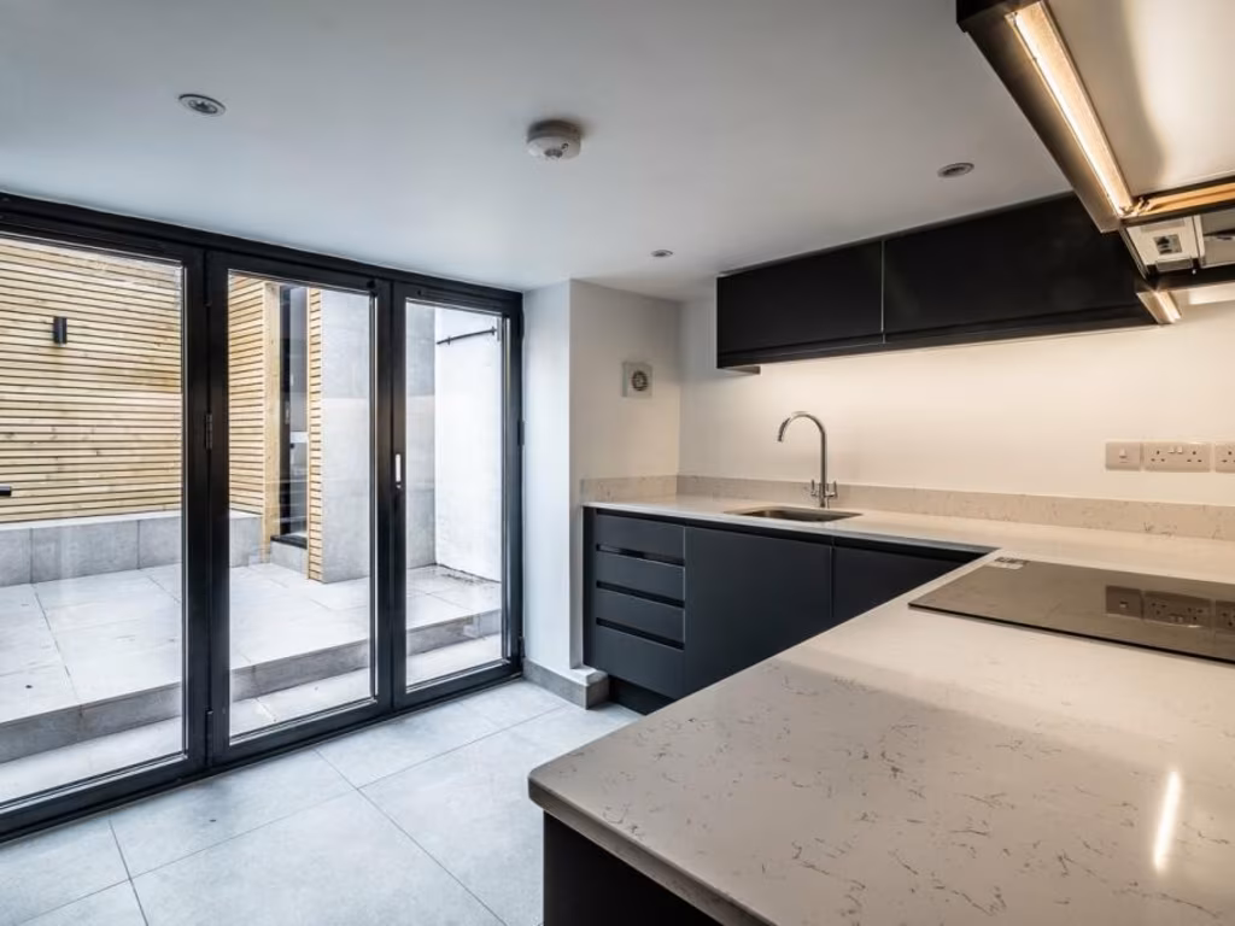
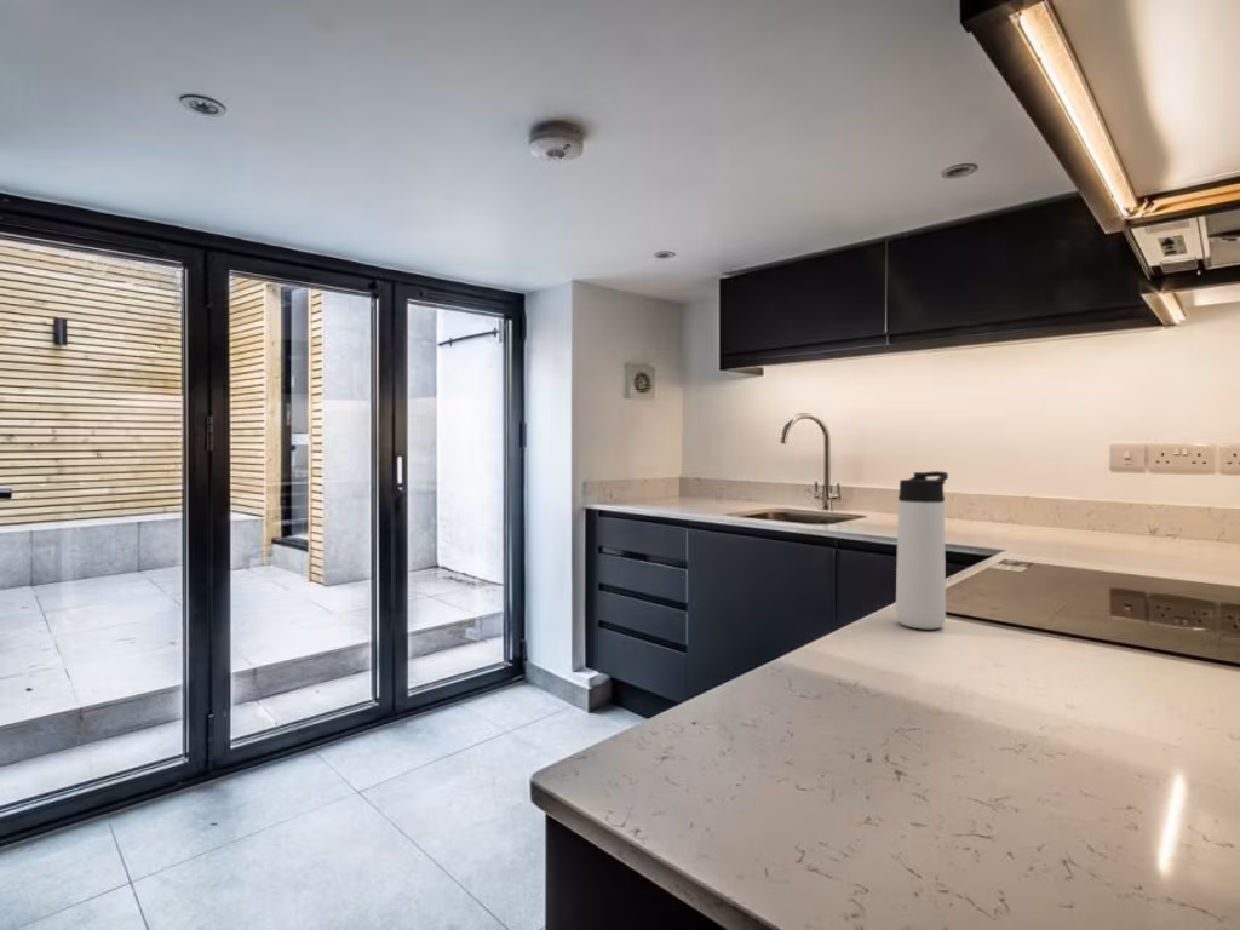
+ thermos bottle [895,470,949,630]
